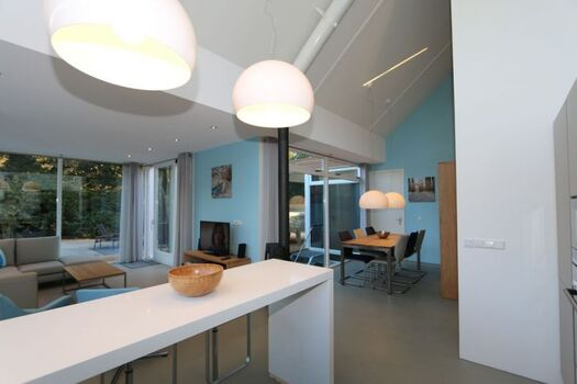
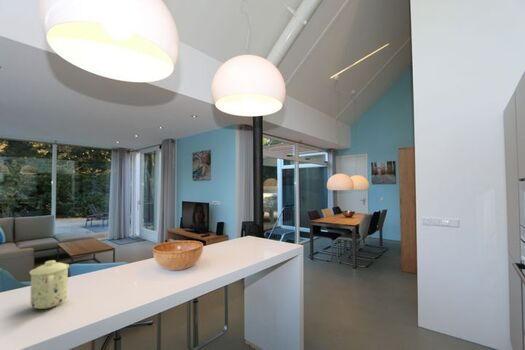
+ mug [28,259,70,310]
